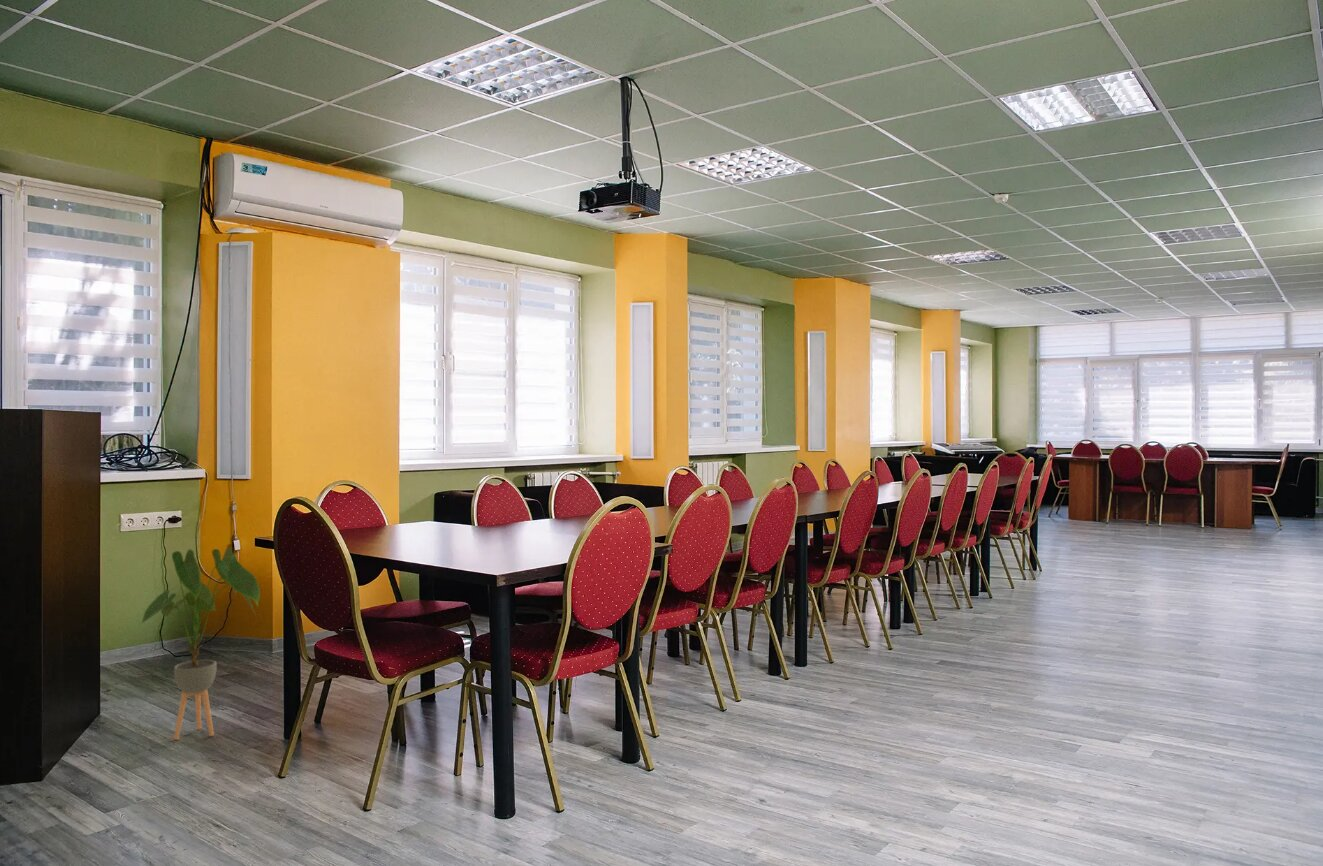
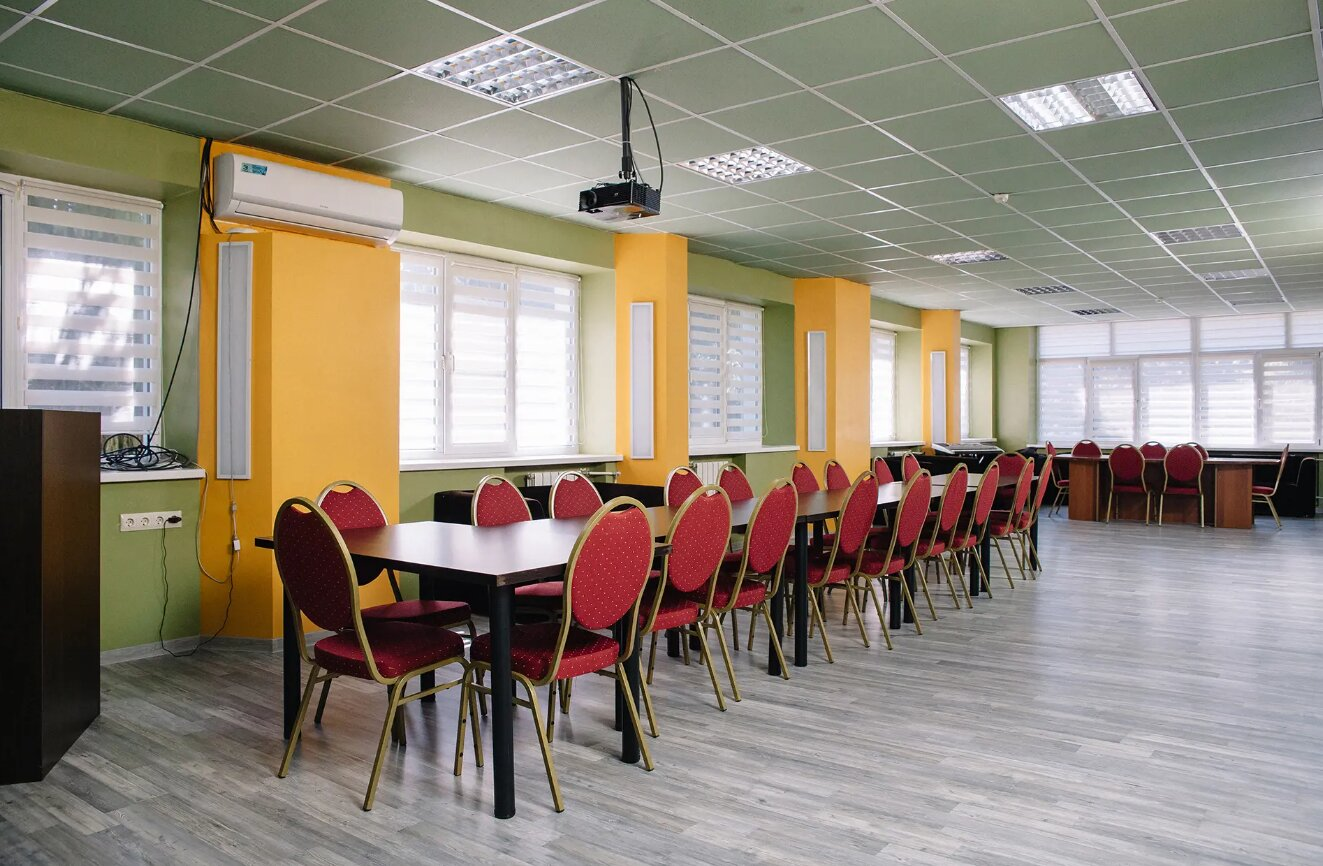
- house plant [138,546,261,741]
